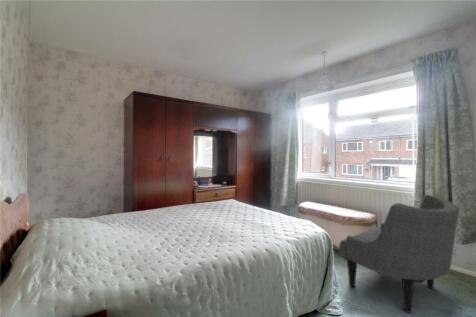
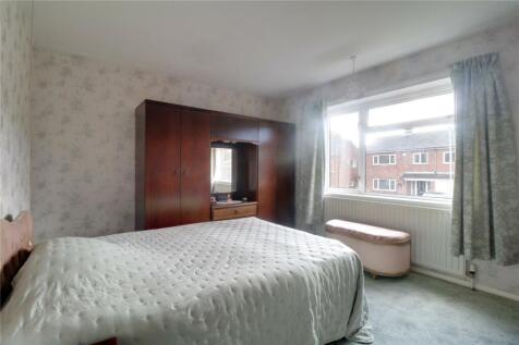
- armchair [338,194,460,314]
